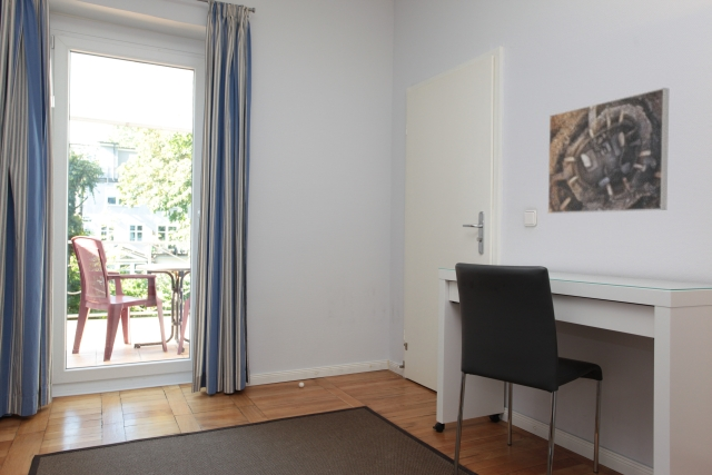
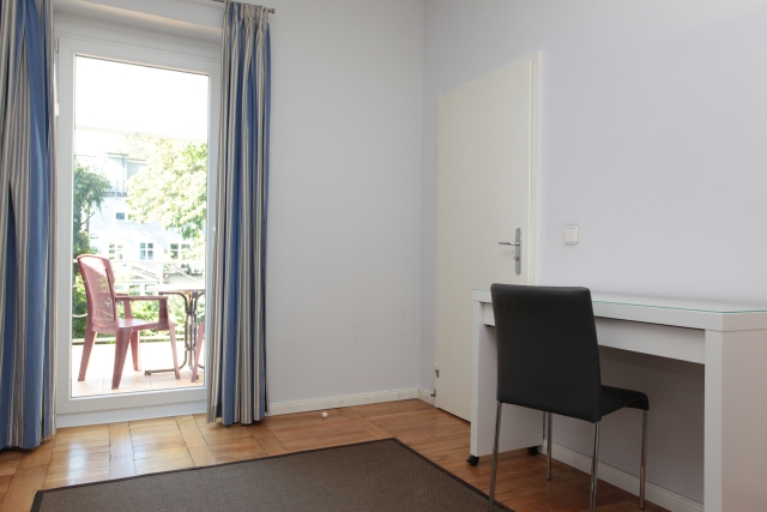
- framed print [546,87,670,215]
